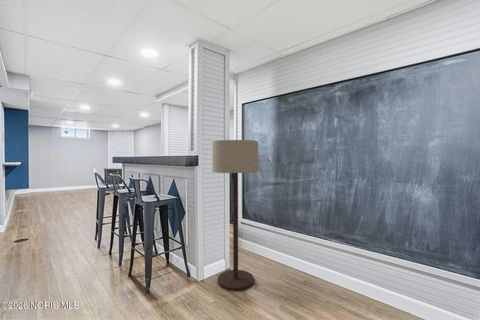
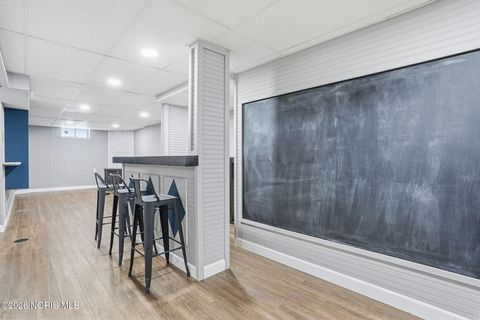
- floor lamp [211,139,259,292]
